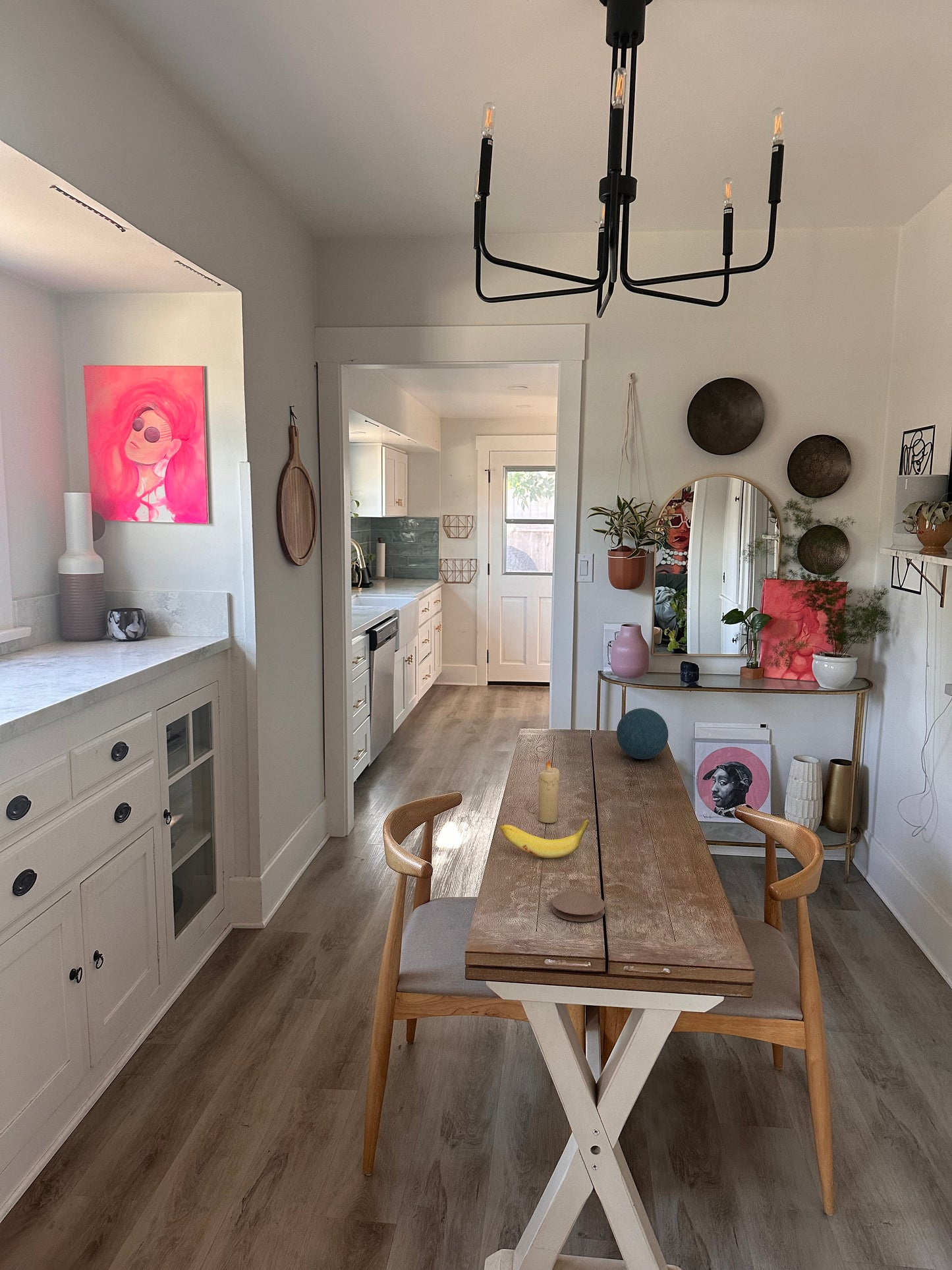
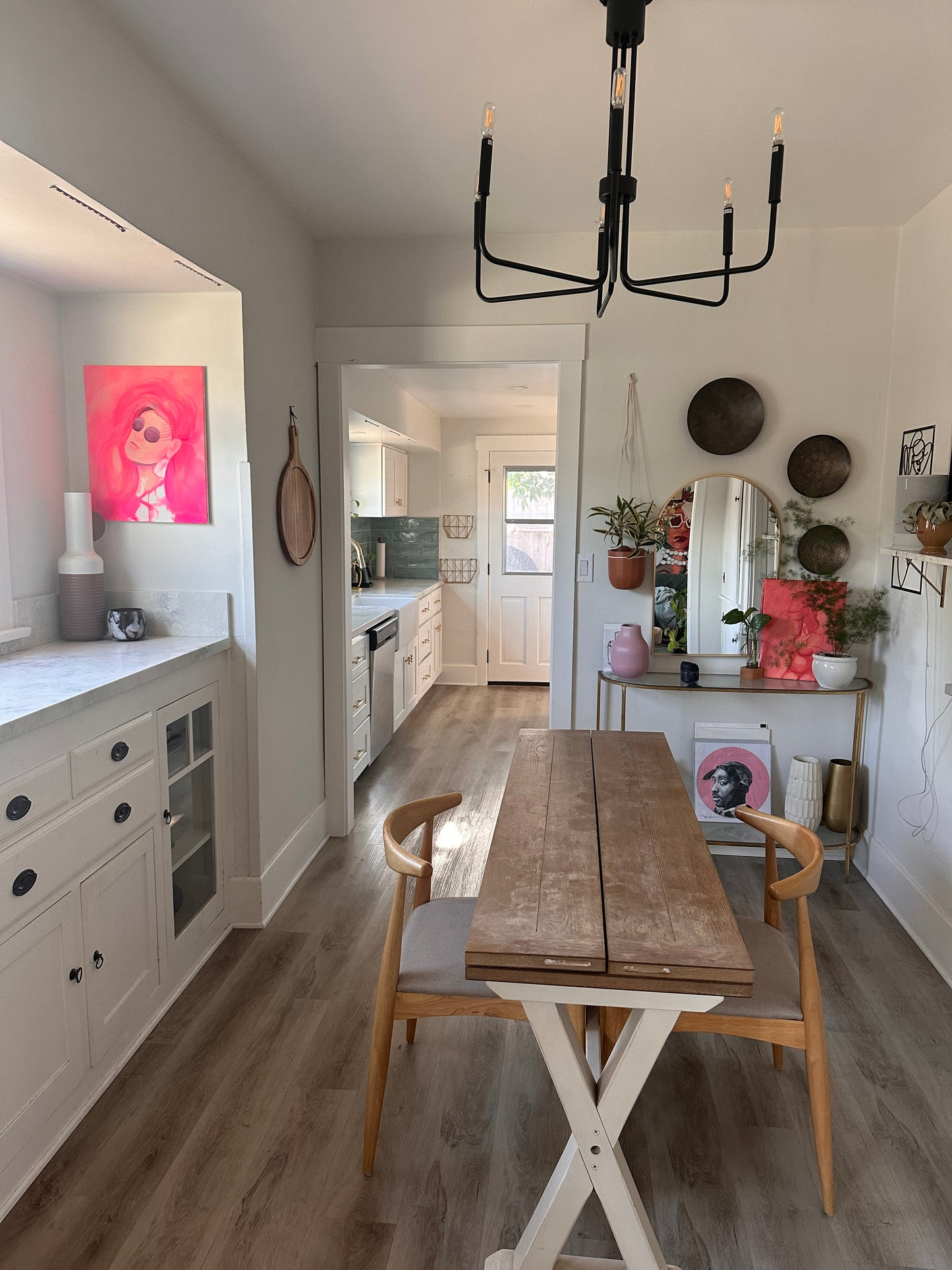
- decorative orb [616,707,669,760]
- coaster [551,891,605,923]
- candle [538,759,561,824]
- banana [499,818,590,859]
